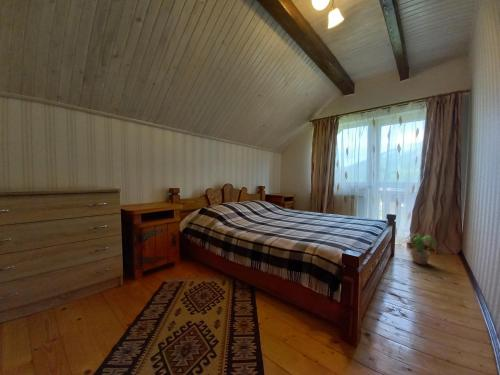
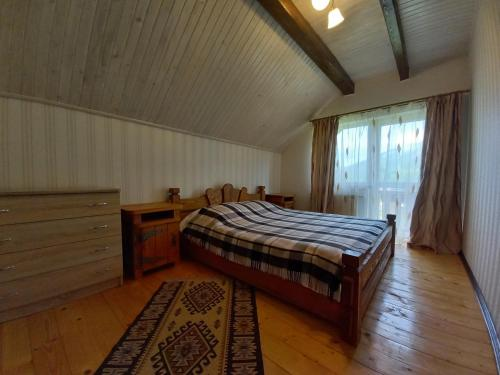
- potted plant [405,232,440,265]
